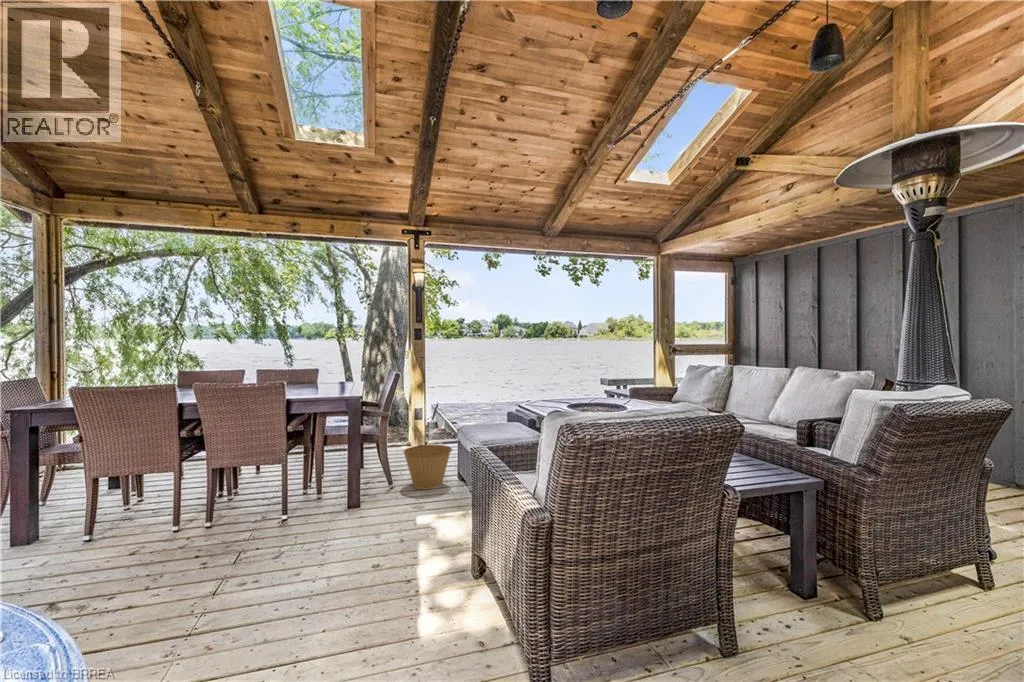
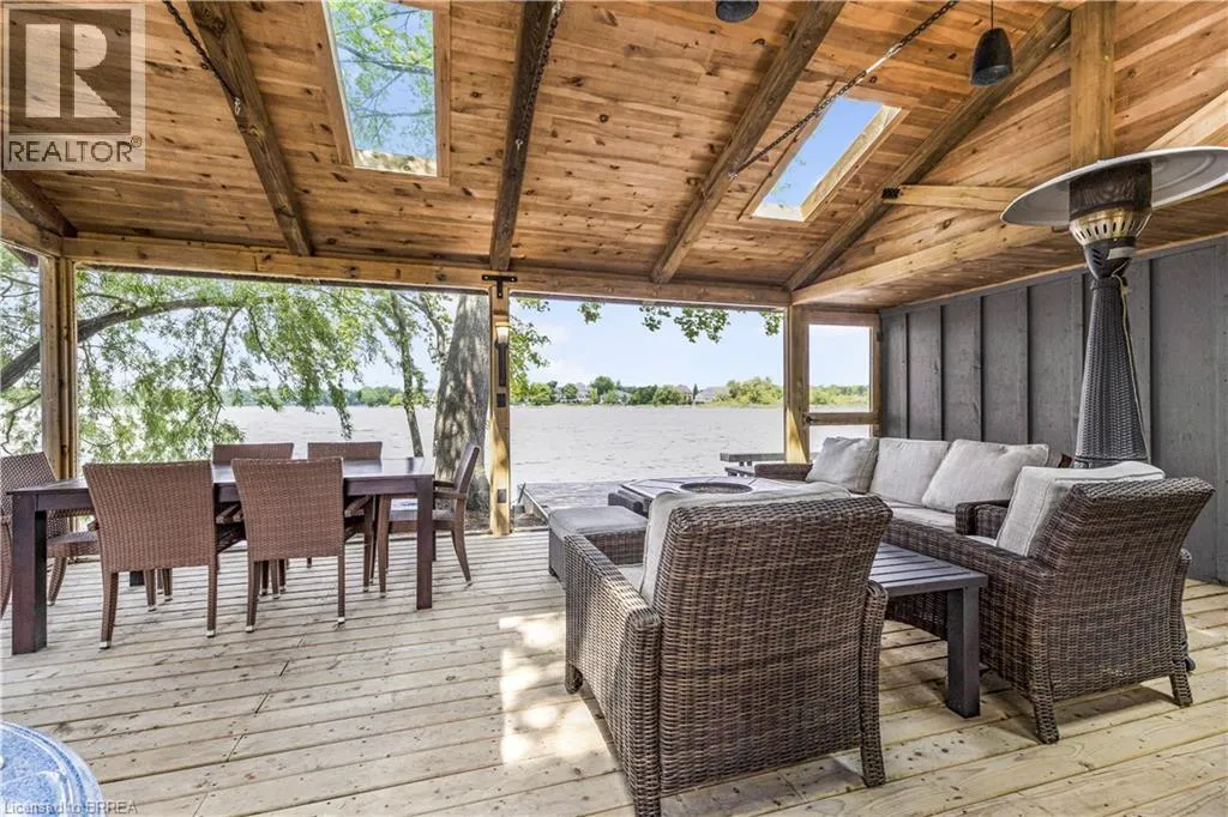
- basket [403,444,454,490]
